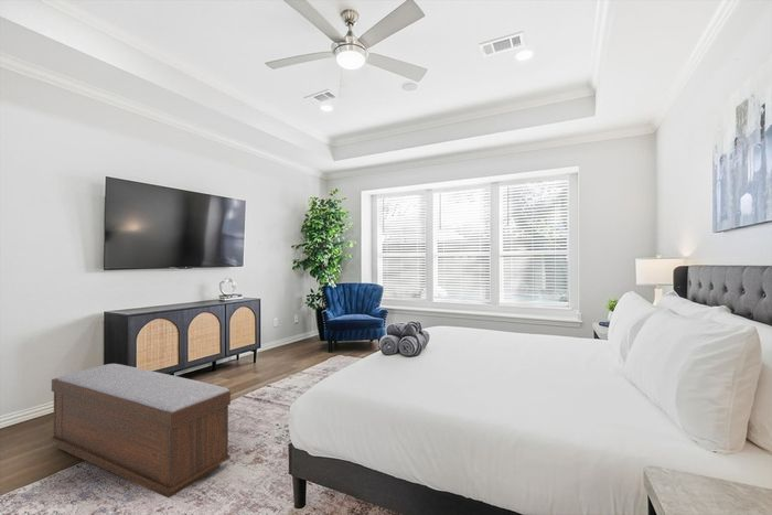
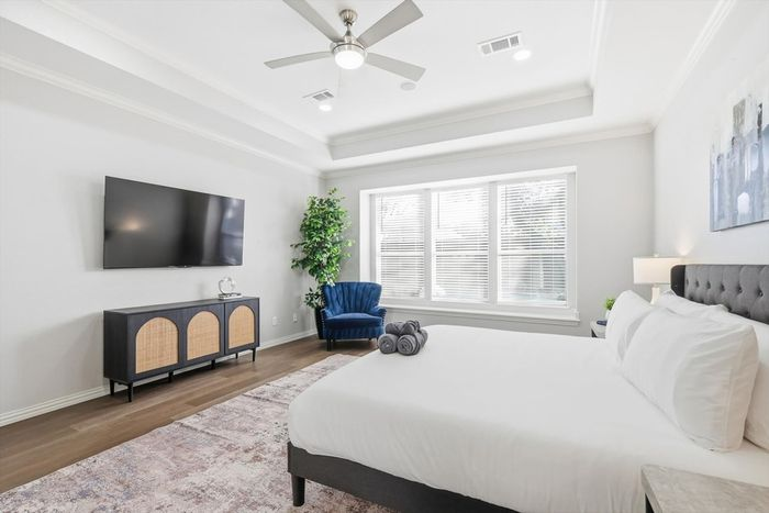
- bench [50,363,232,500]
